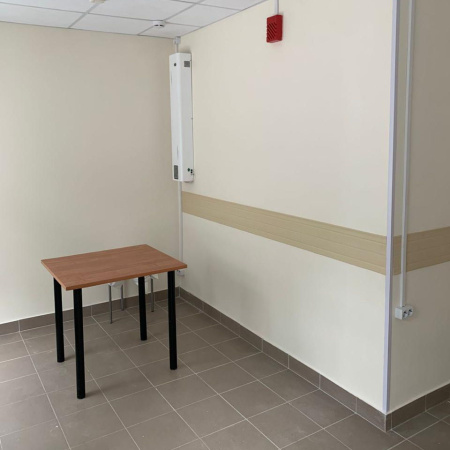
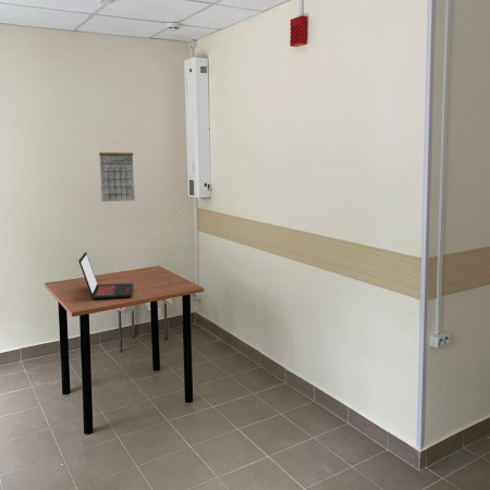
+ laptop [77,252,134,299]
+ calendar [98,142,135,203]
